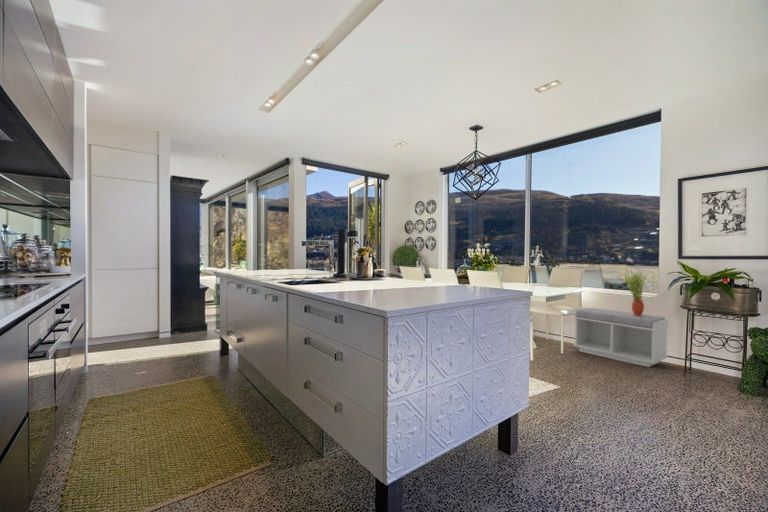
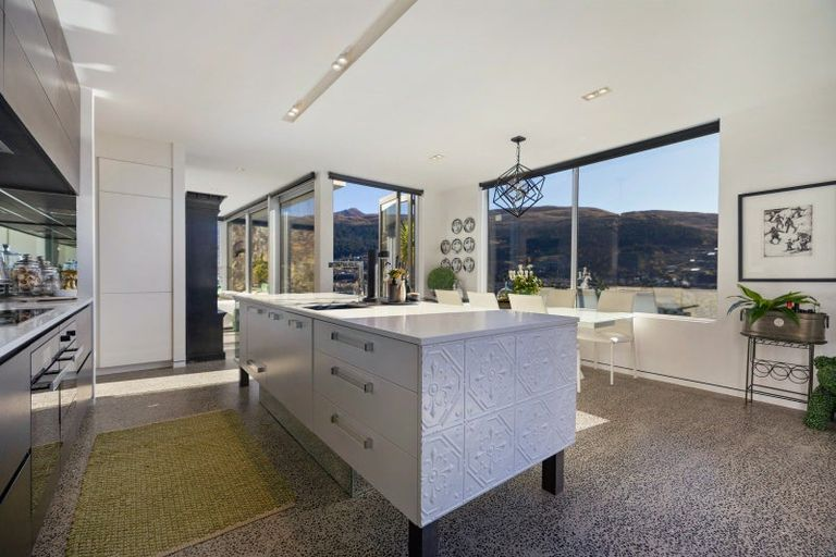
- potted plant [622,269,648,316]
- bench [573,307,669,368]
